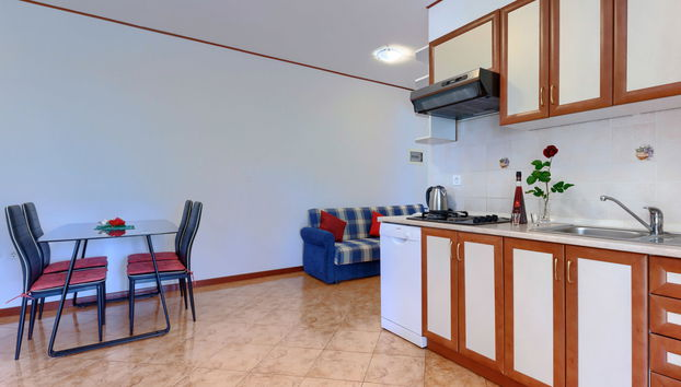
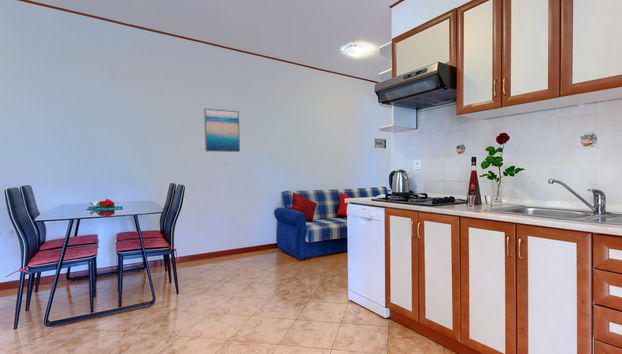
+ wall art [203,107,241,153]
